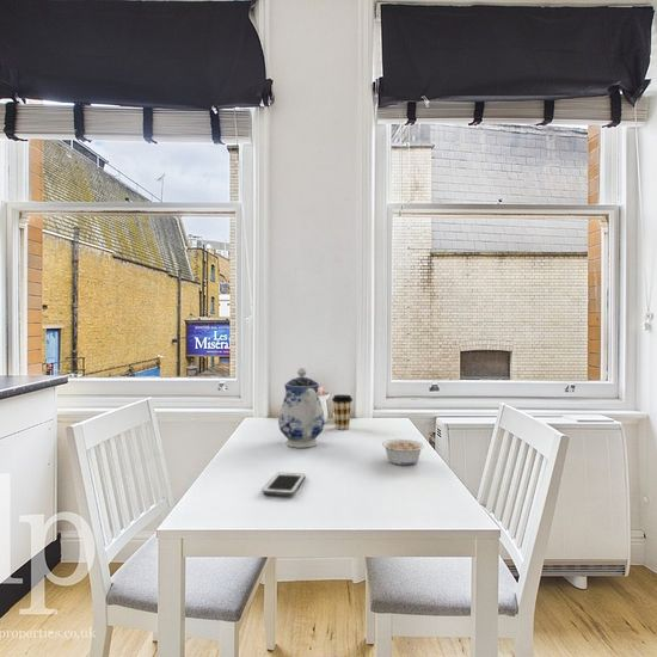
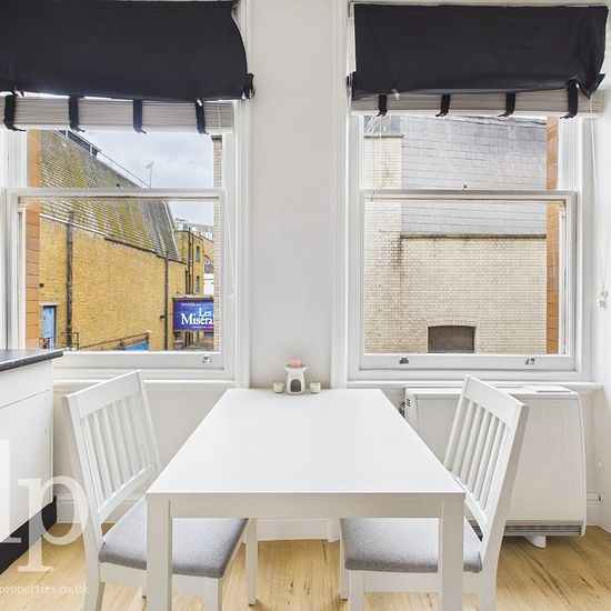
- legume [381,437,425,466]
- cell phone [262,472,307,497]
- coffee cup [331,394,354,430]
- teapot [277,367,326,449]
